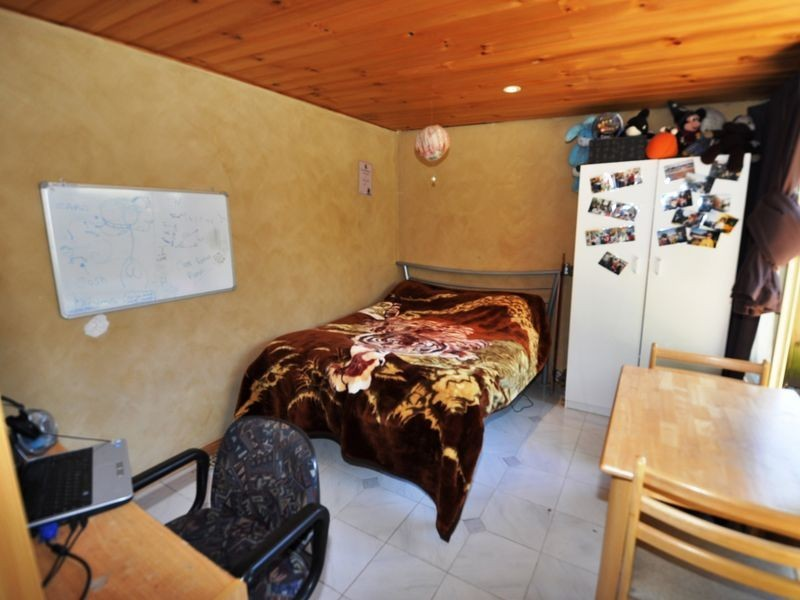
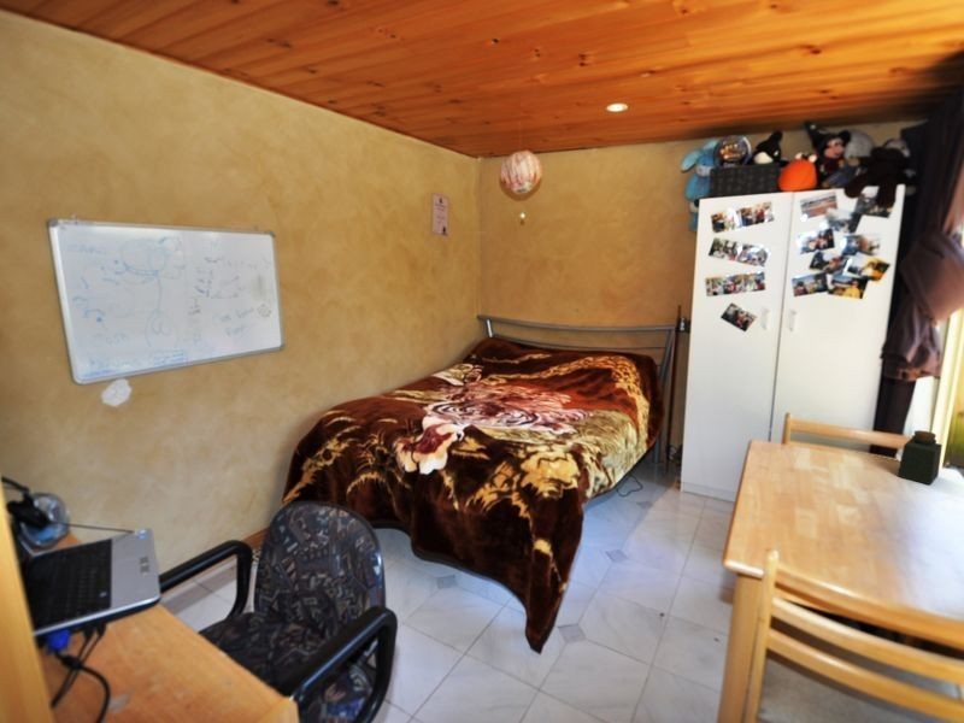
+ bottle [897,429,944,486]
